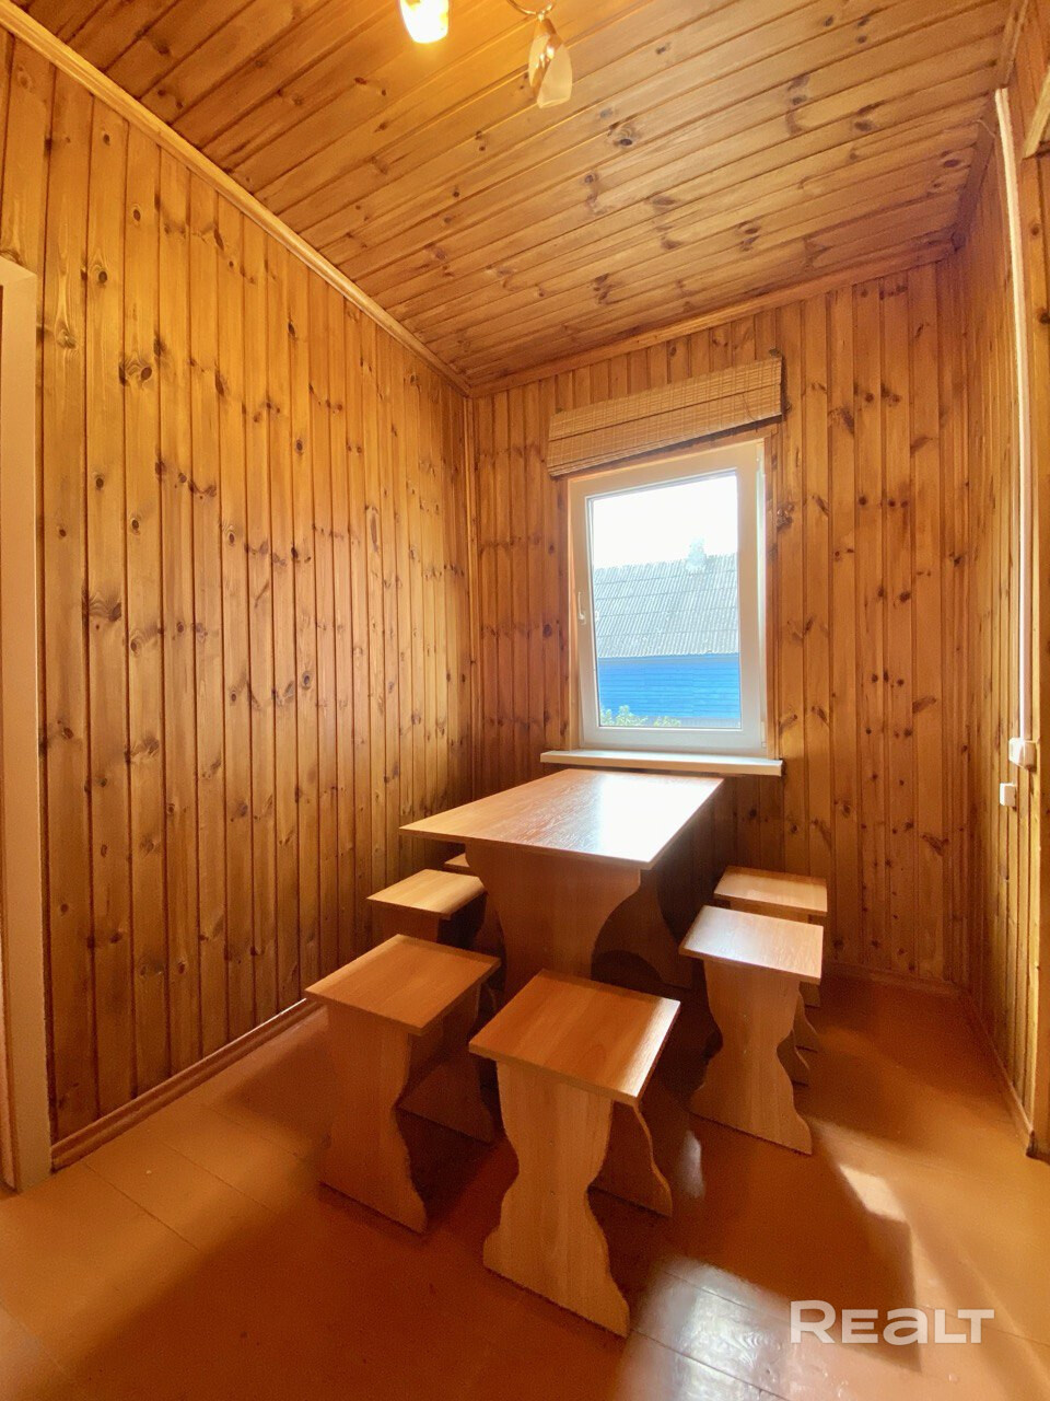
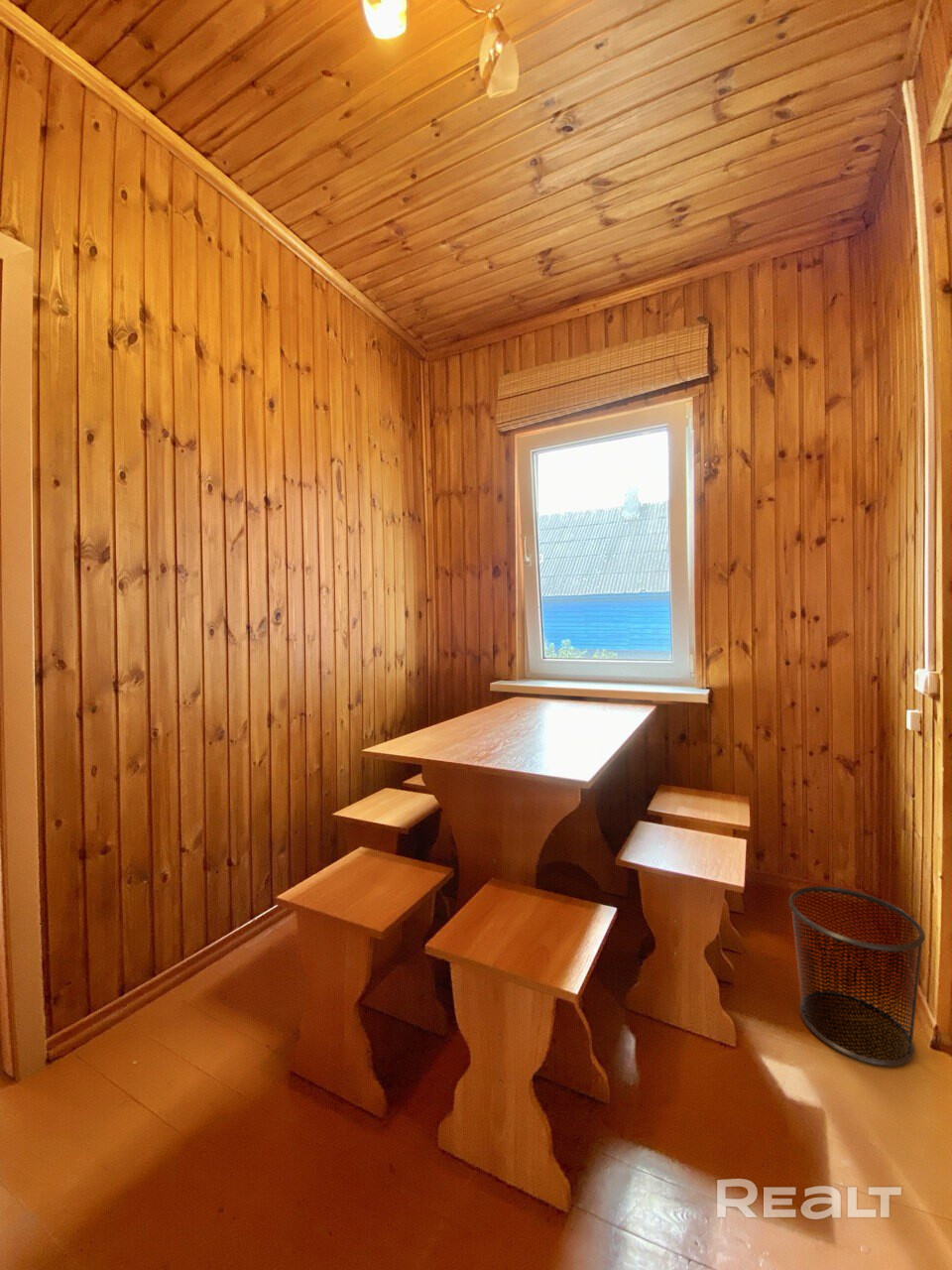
+ waste bin [787,885,926,1067]
